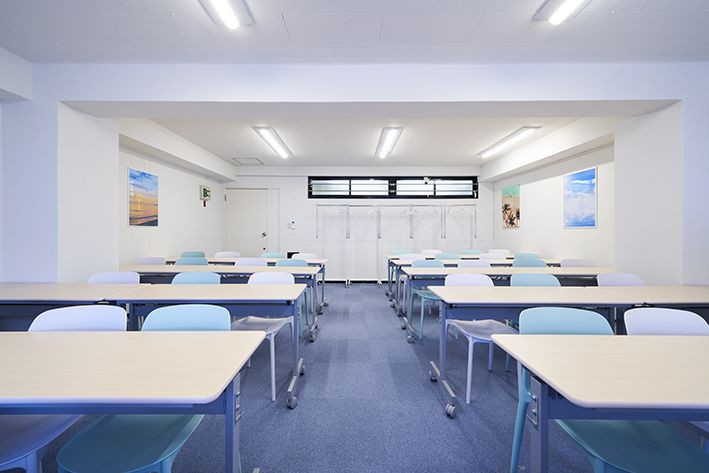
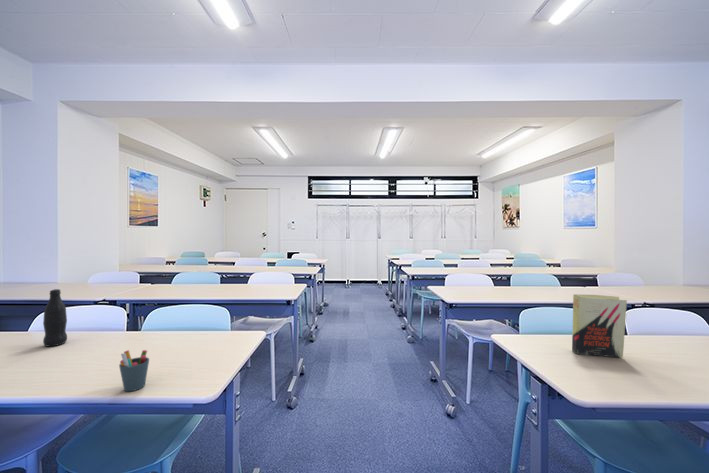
+ pen holder [118,349,150,392]
+ bottle [42,288,68,348]
+ book [571,293,628,359]
